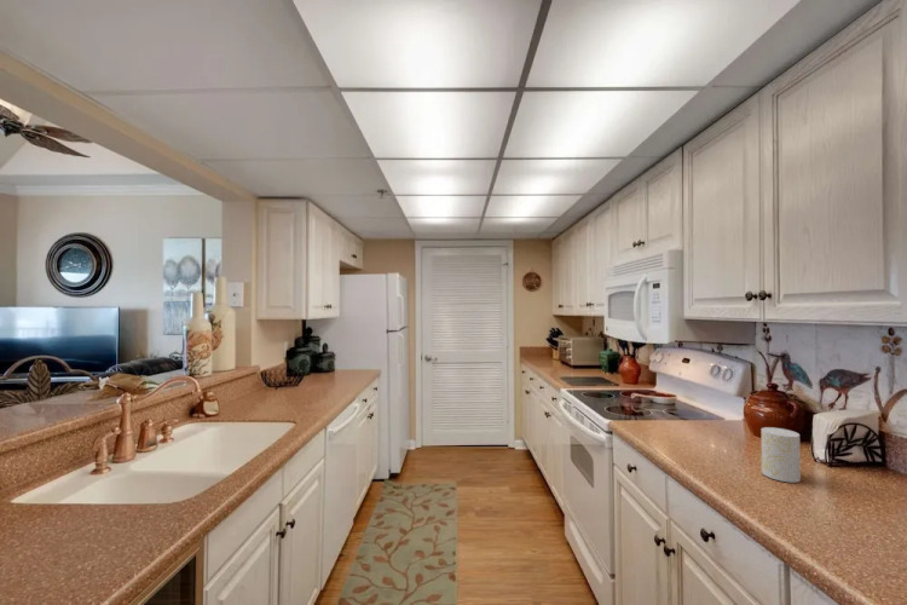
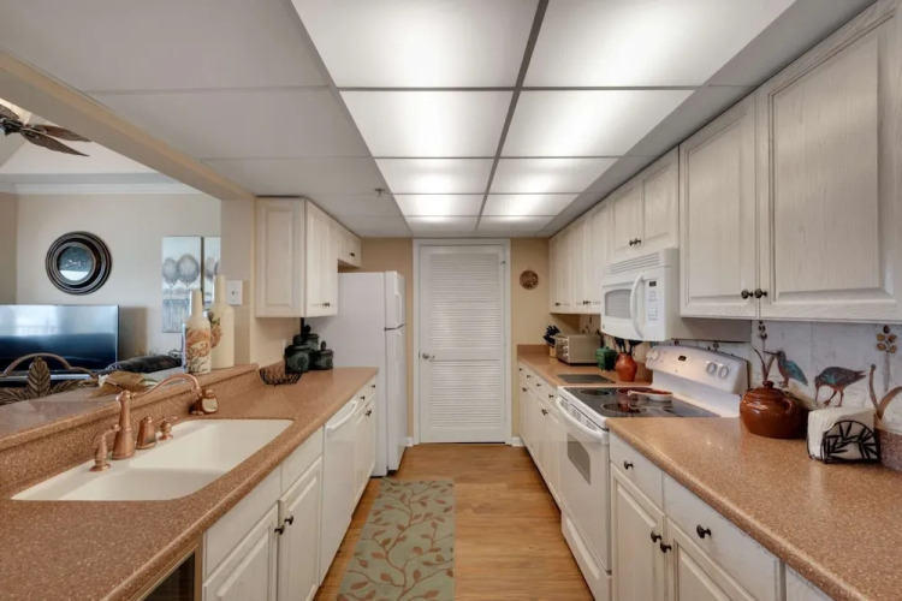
- cup [759,426,802,484]
